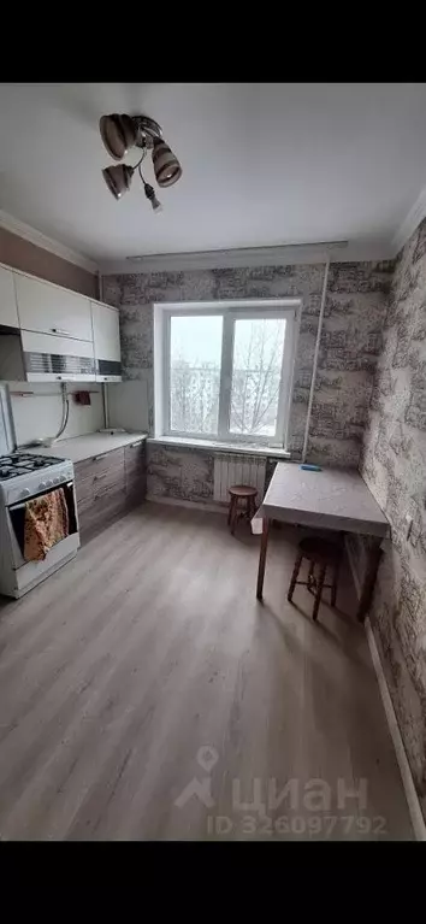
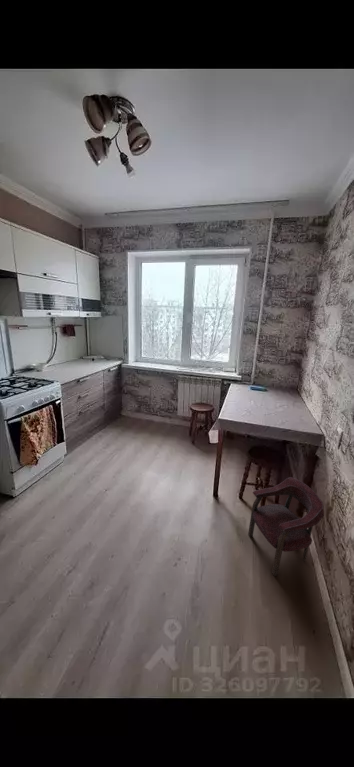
+ stool [247,476,325,577]
